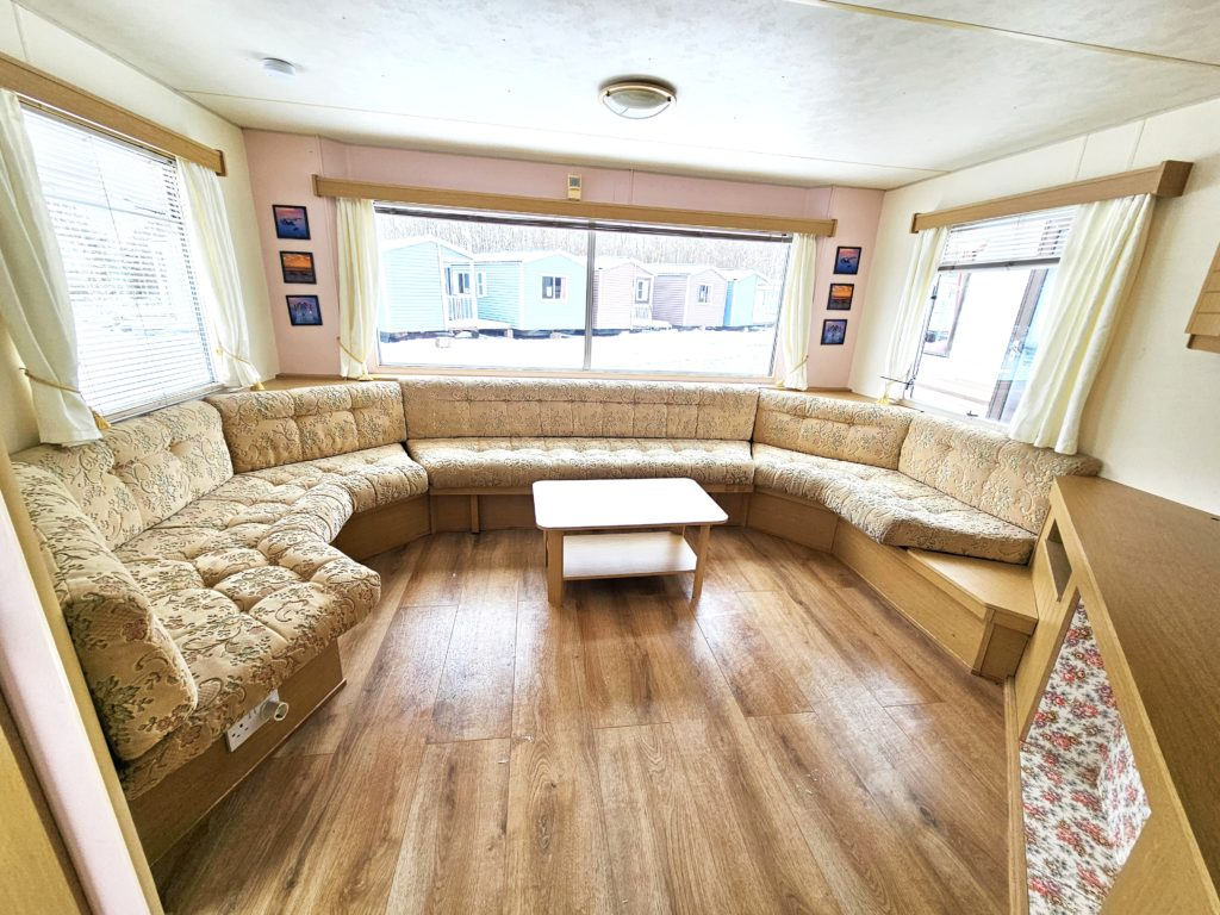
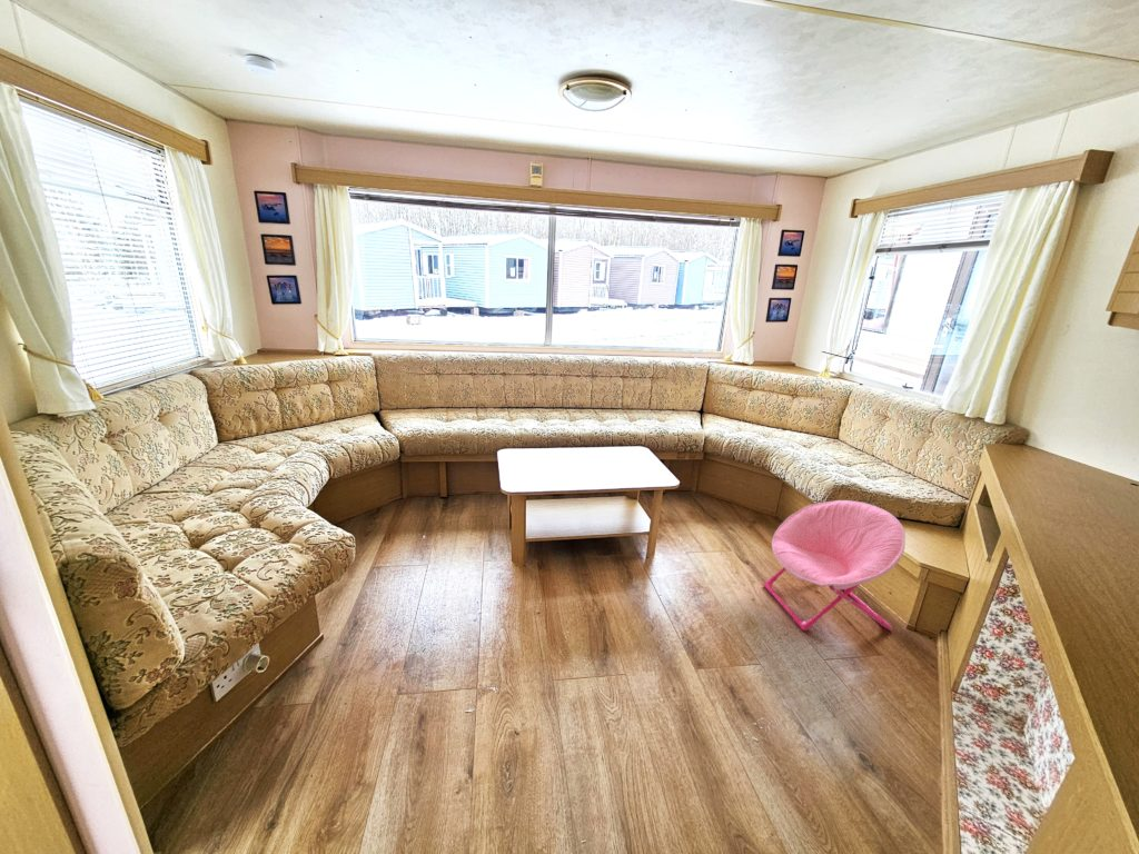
+ chair [763,499,907,632]
